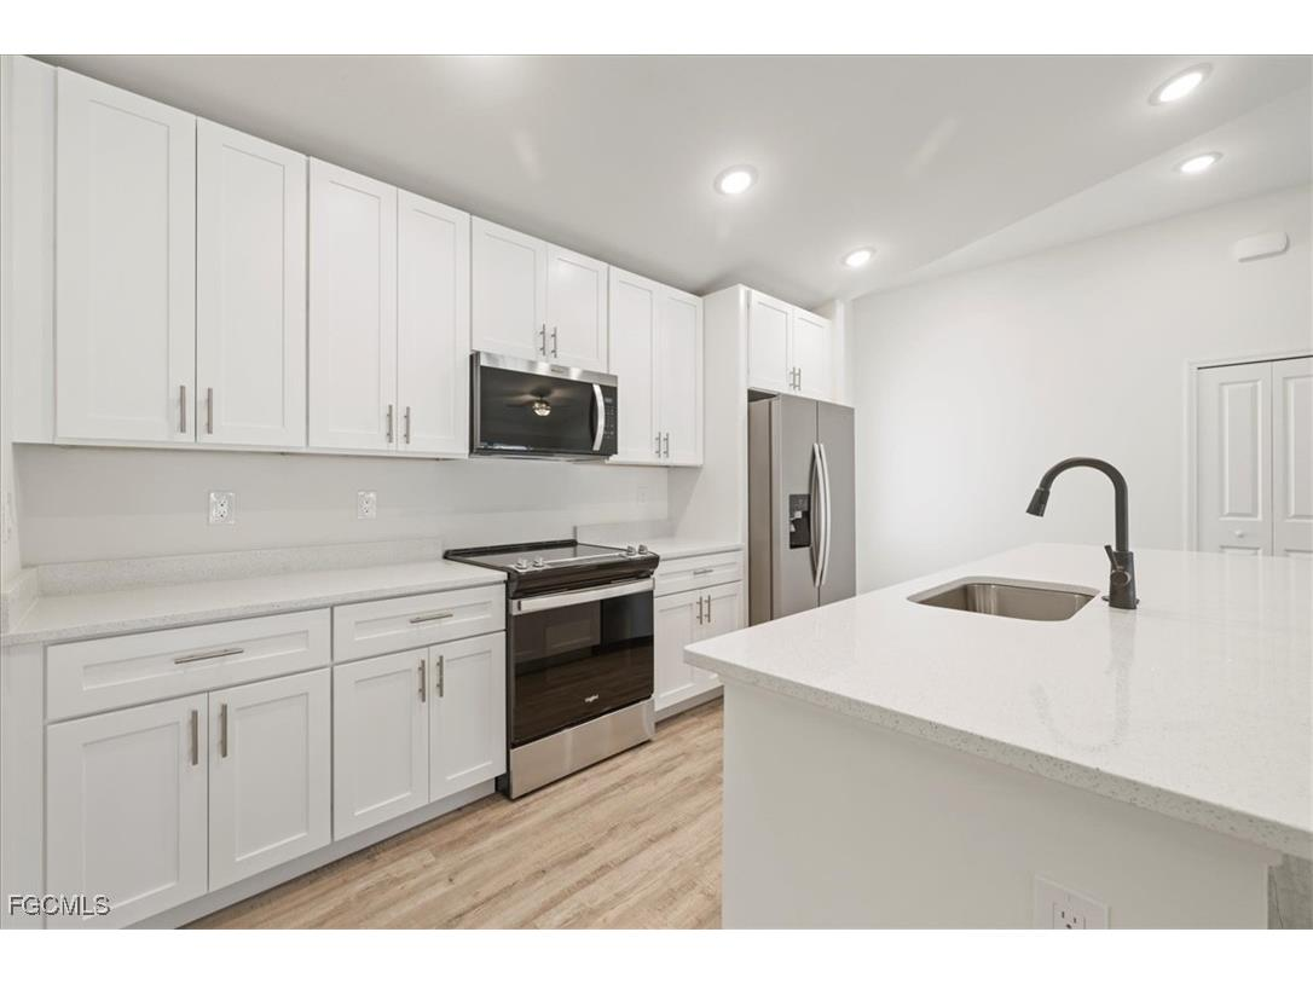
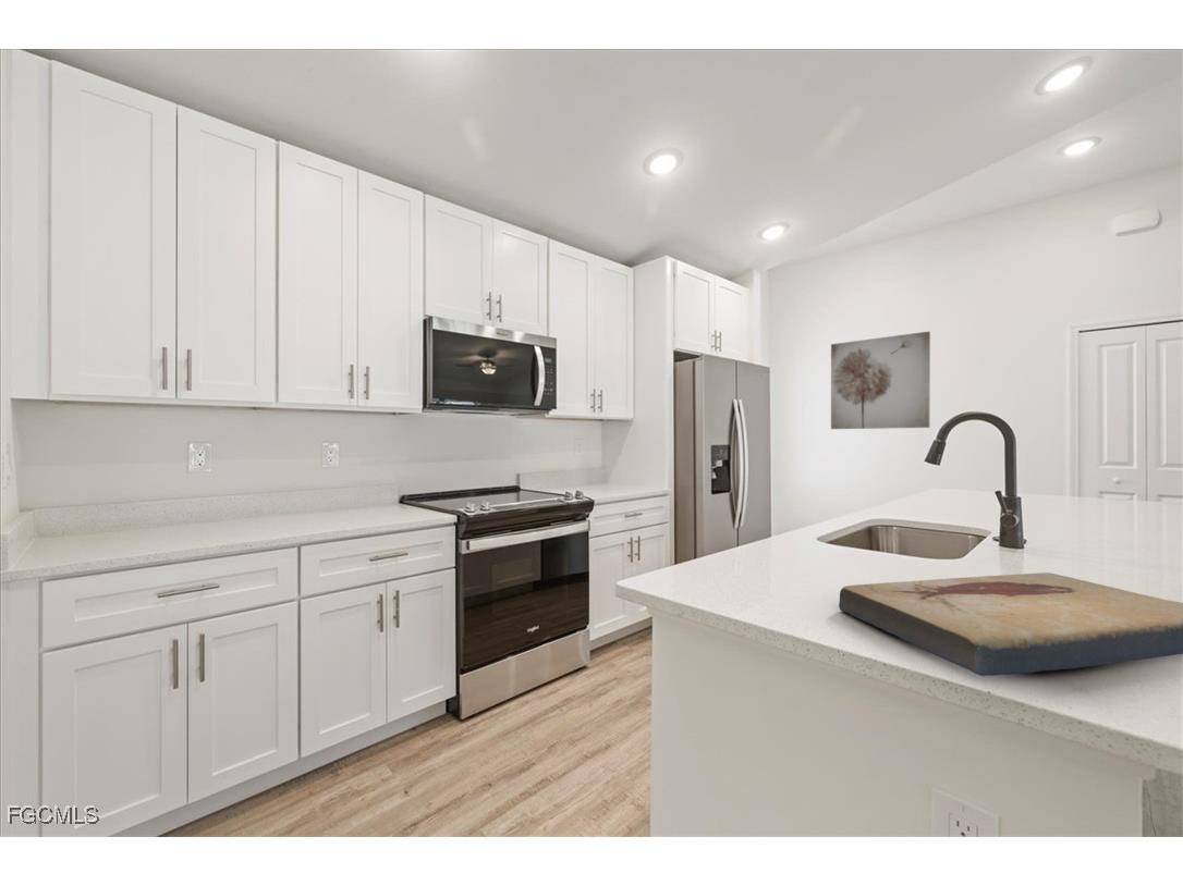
+ wall art [830,331,931,430]
+ fish fossil [838,571,1183,677]
